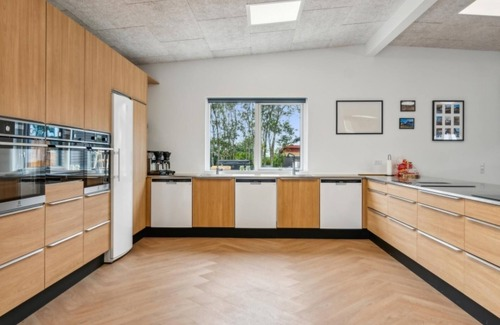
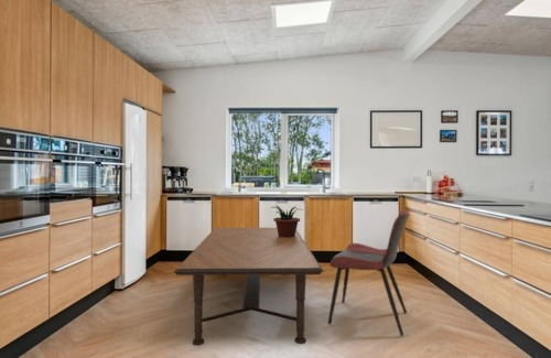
+ potted plant [270,204,304,237]
+ dining chair [327,209,410,337]
+ dining table [173,227,324,347]
